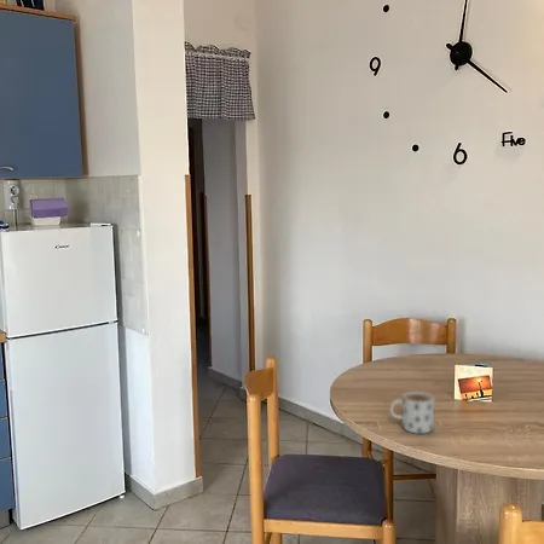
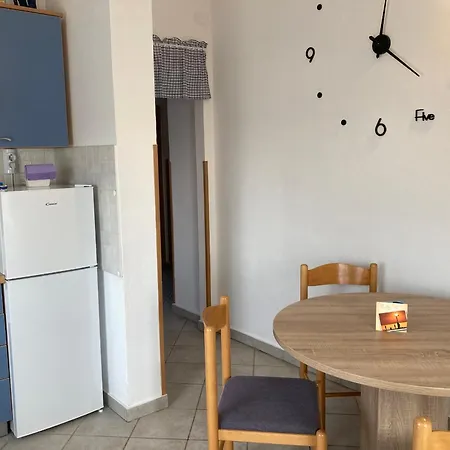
- mug [389,390,435,435]
